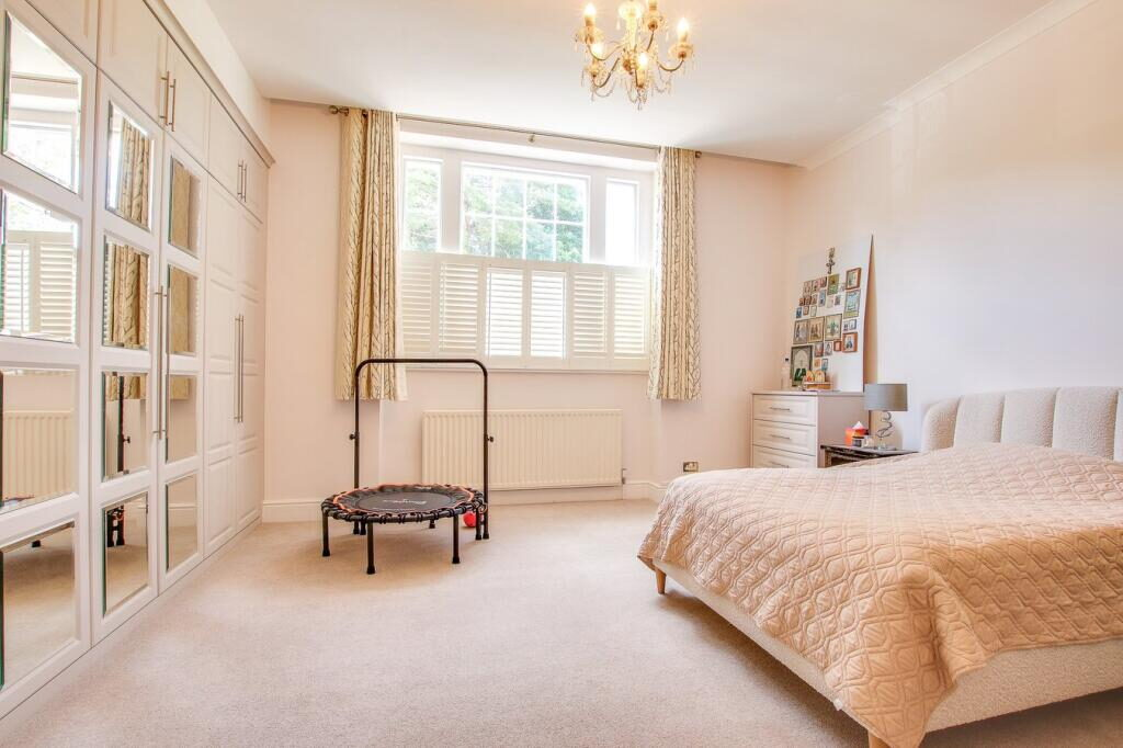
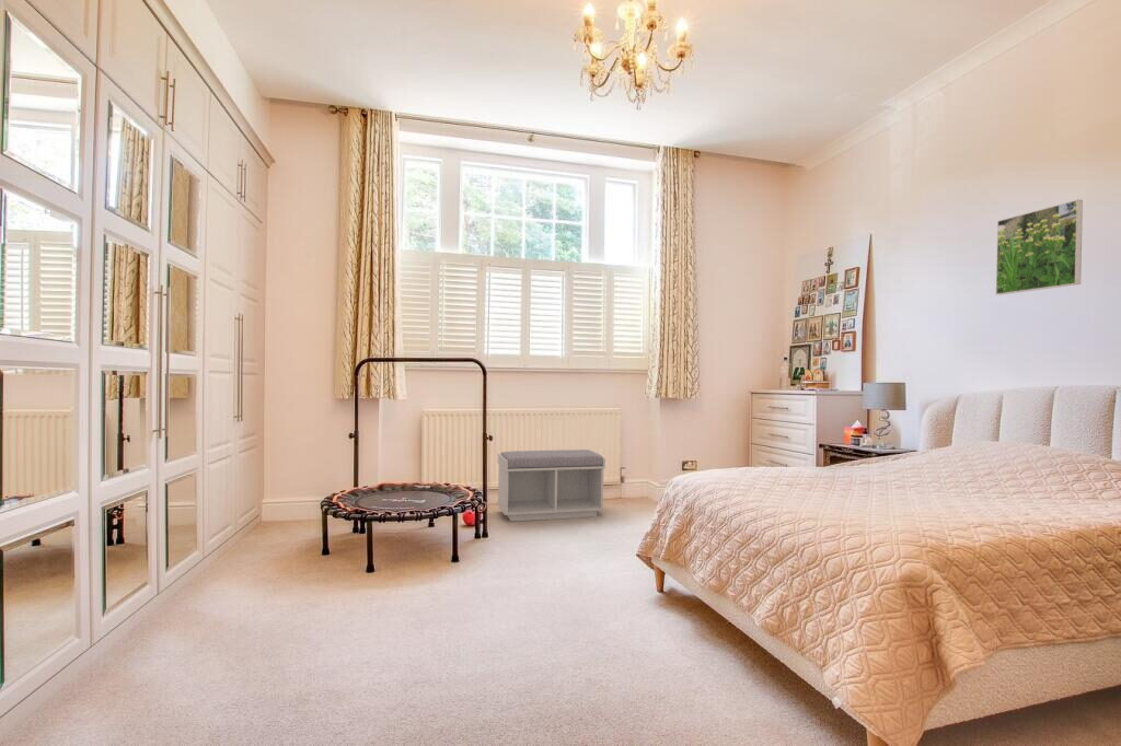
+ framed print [995,199,1084,295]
+ bench [496,448,606,523]
